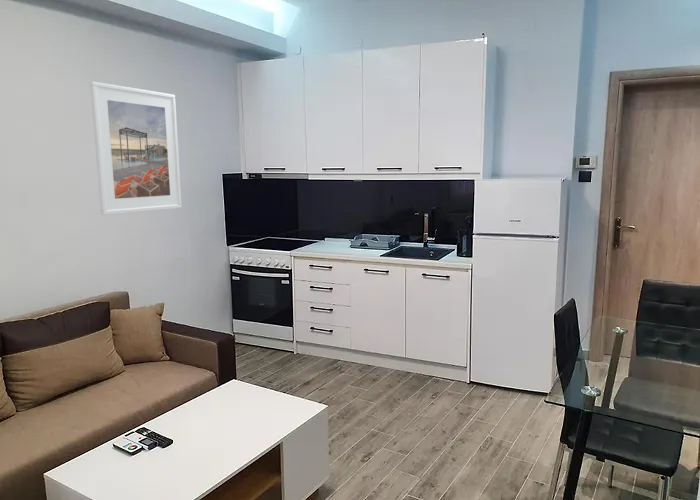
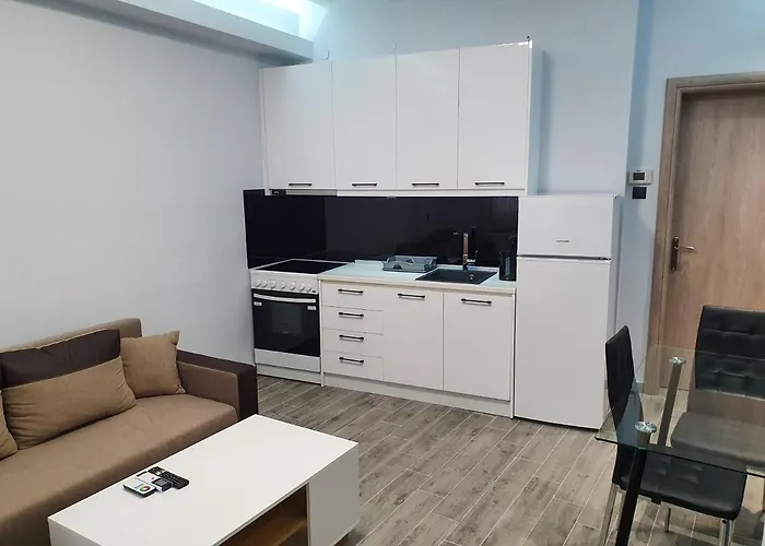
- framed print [89,81,183,216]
